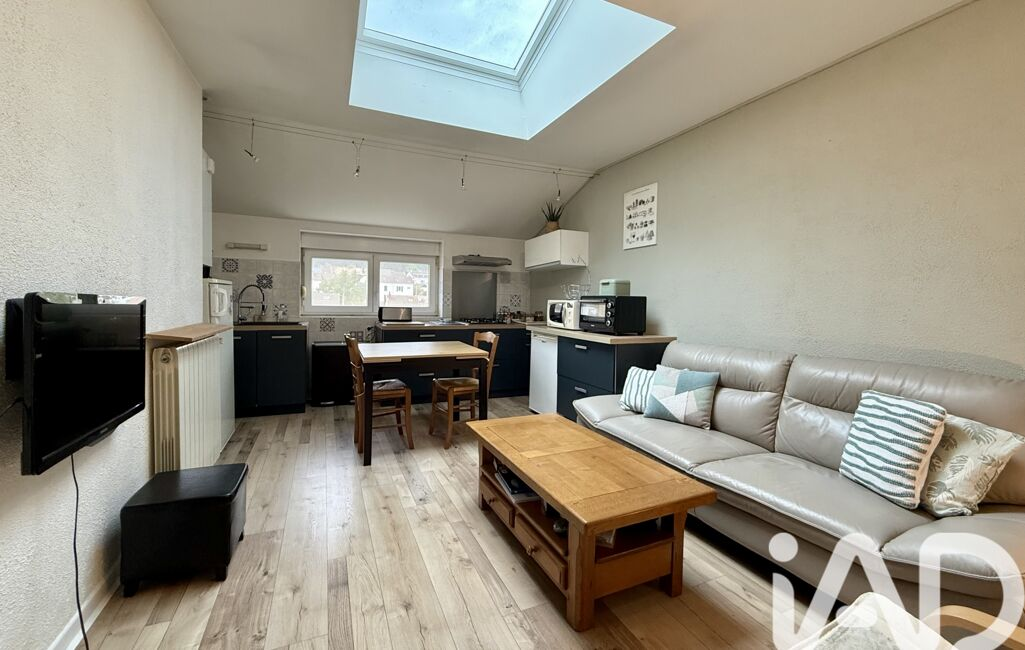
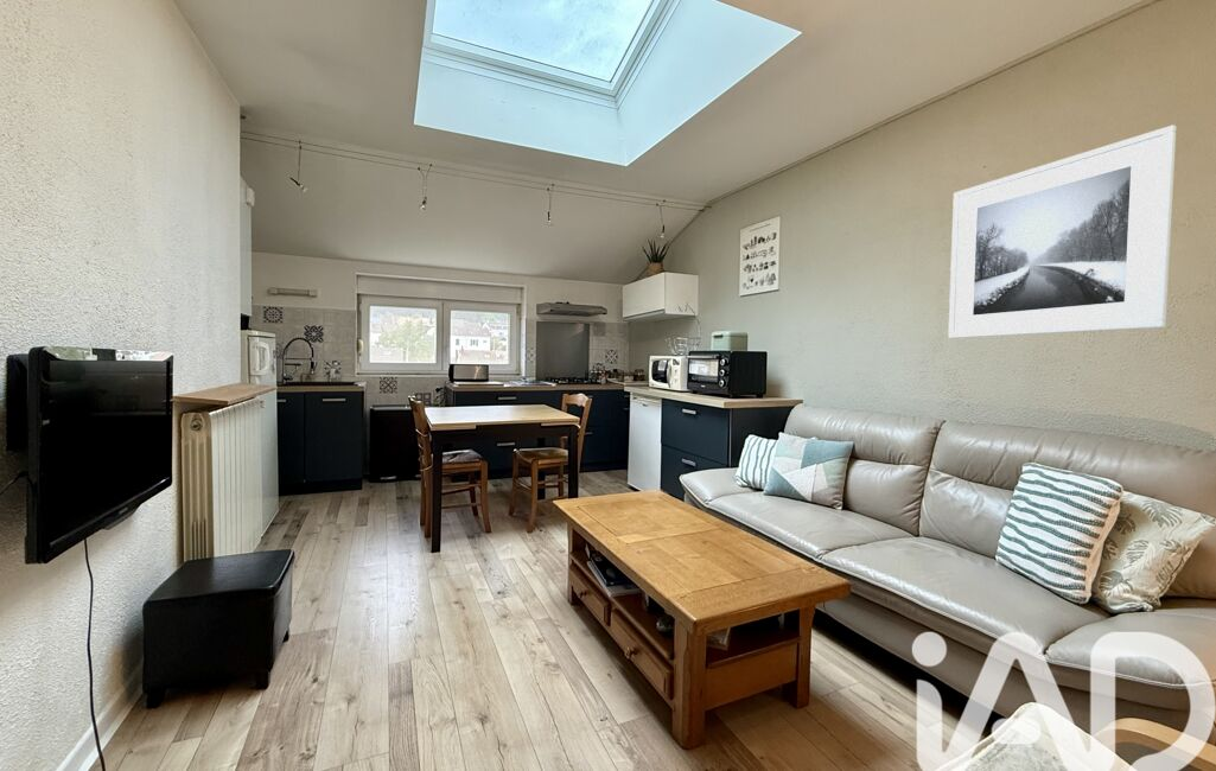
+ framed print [947,123,1177,339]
